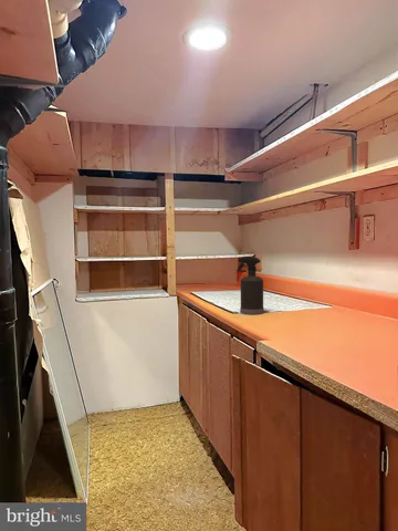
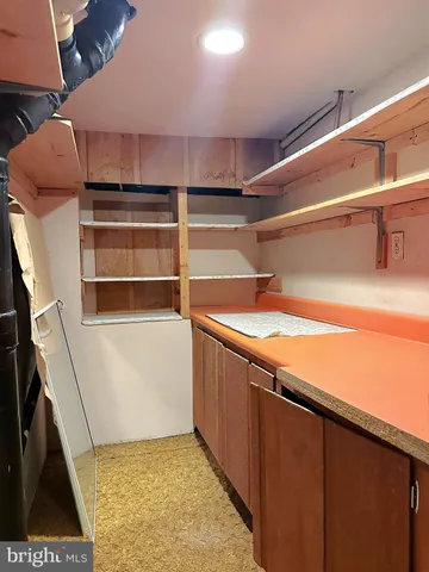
- spray bottle [235,256,265,315]
